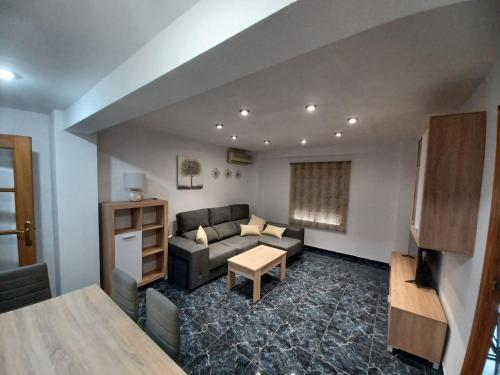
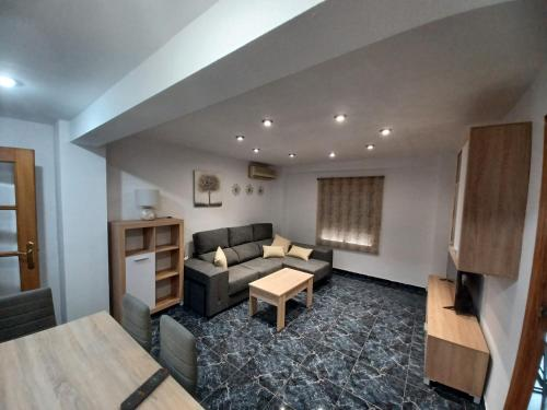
+ remote control [119,367,171,410]
